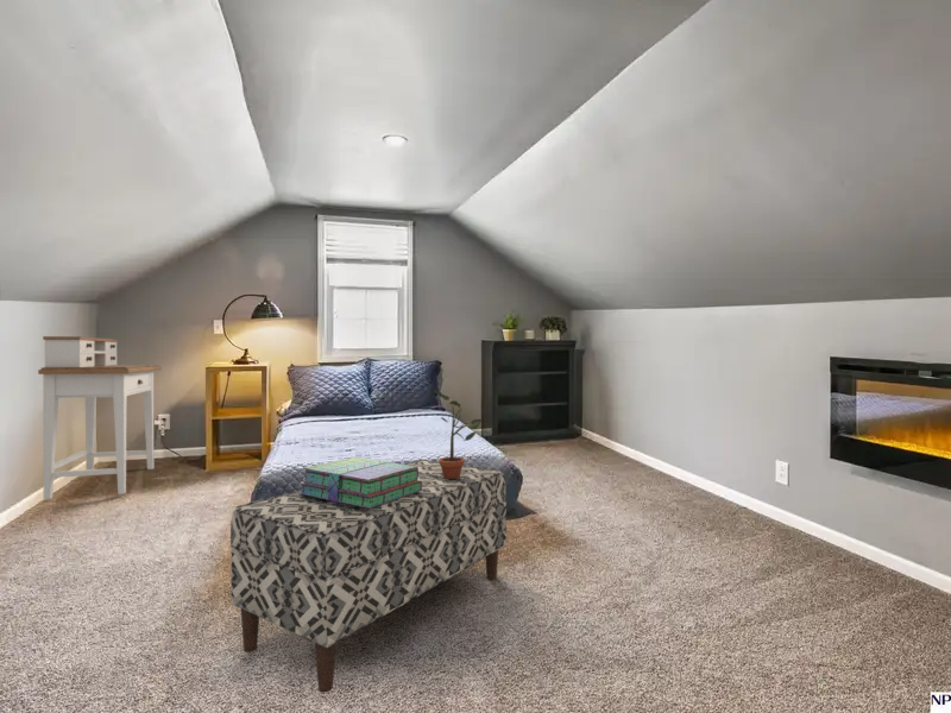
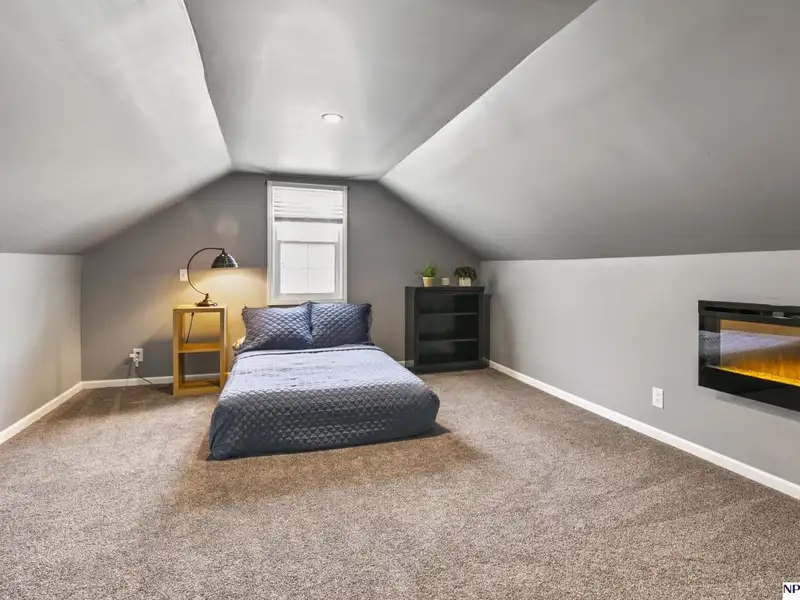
- bench [229,459,508,694]
- stack of books [298,456,422,509]
- potted plant [433,389,484,479]
- desk [37,335,162,500]
